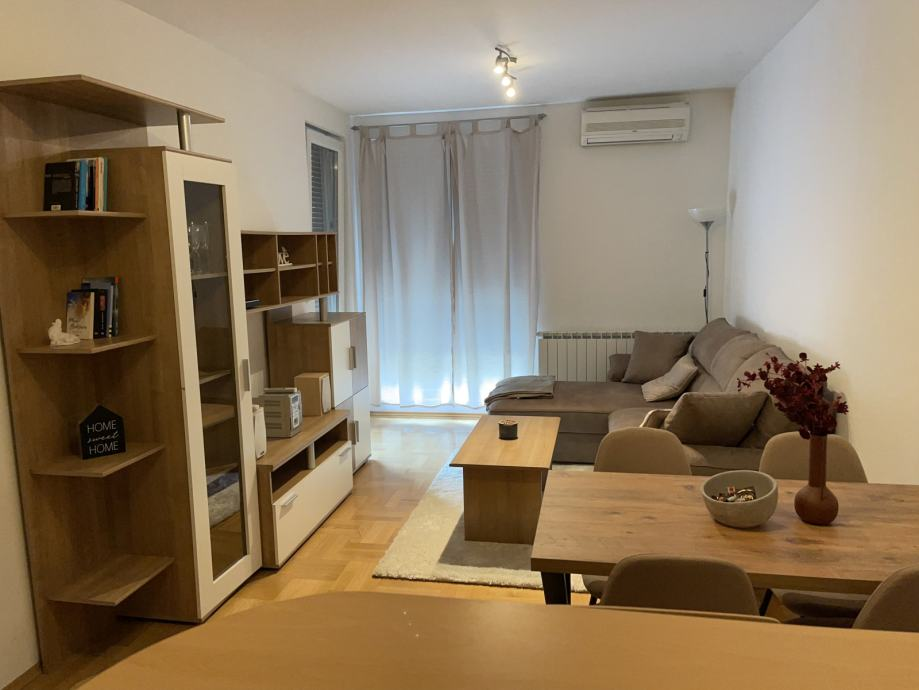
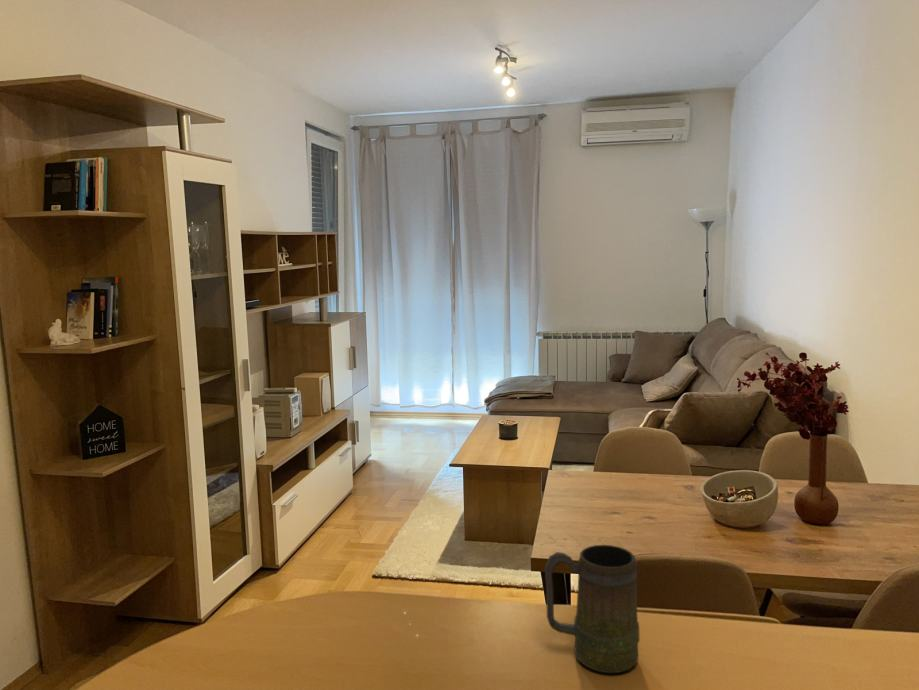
+ mug [544,544,641,674]
